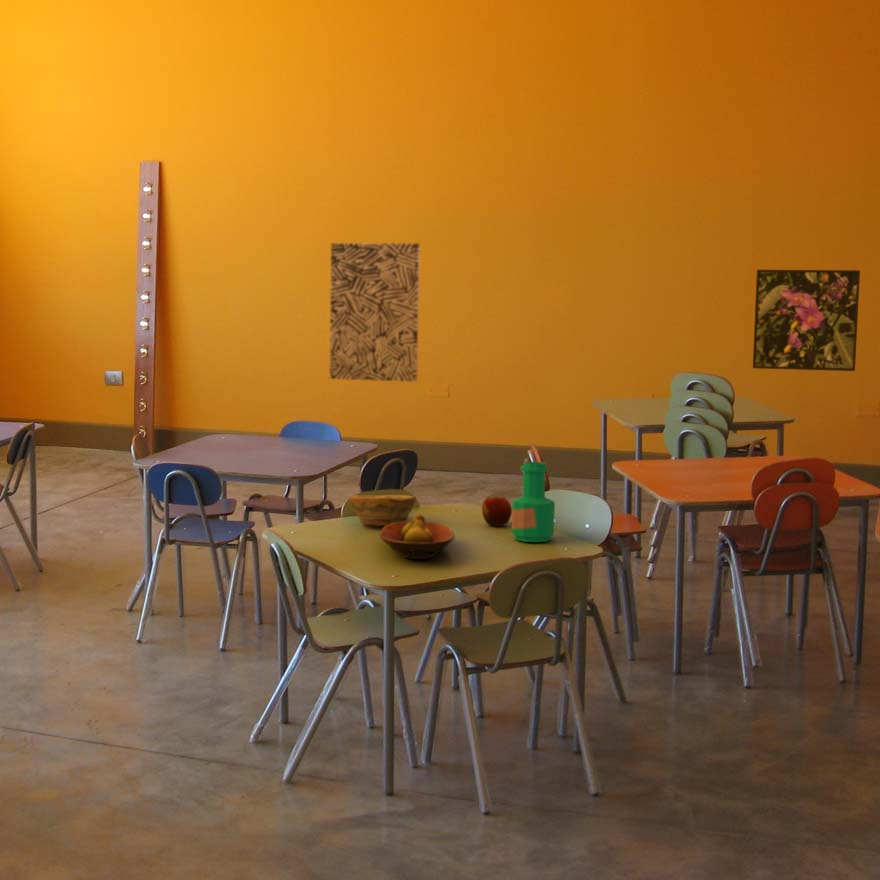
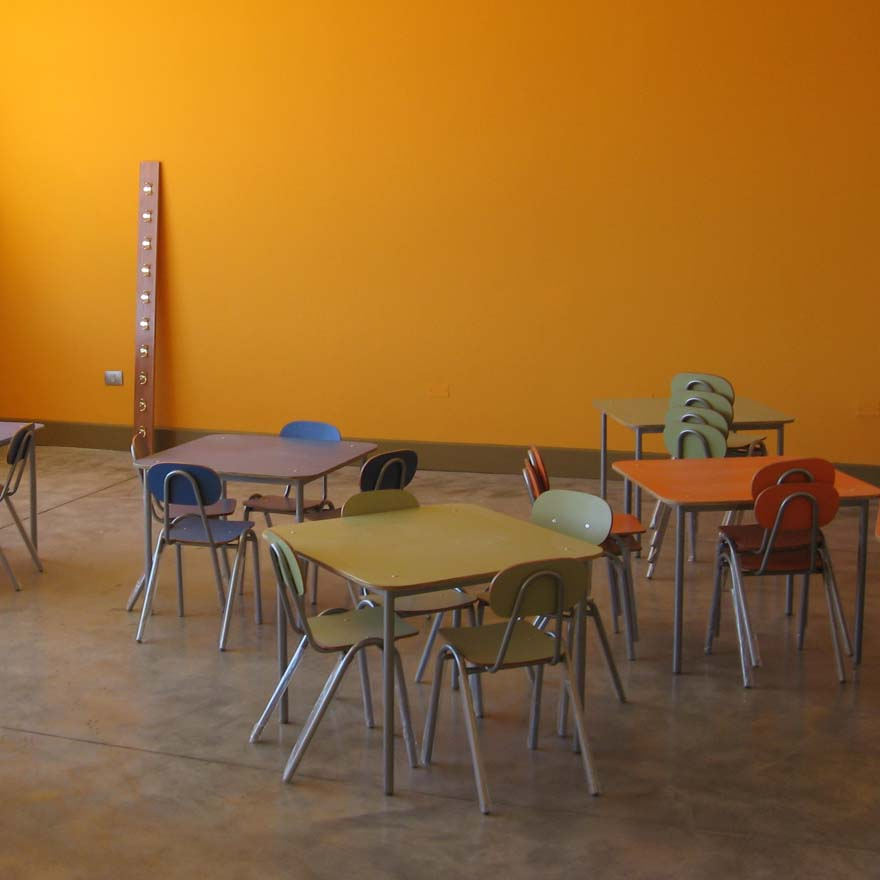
- bowl [349,494,417,527]
- wall art [329,242,420,383]
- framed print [752,269,861,372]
- bottle [511,461,556,543]
- fruit bowl [379,513,456,560]
- apple [481,496,512,527]
